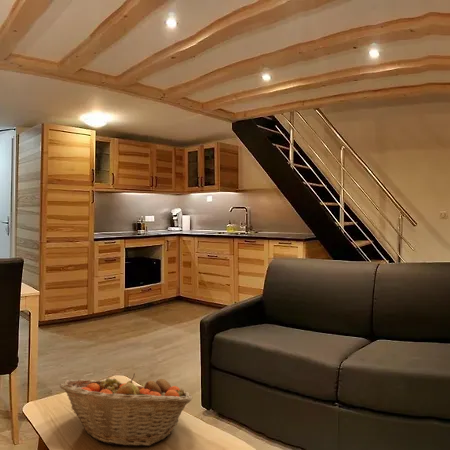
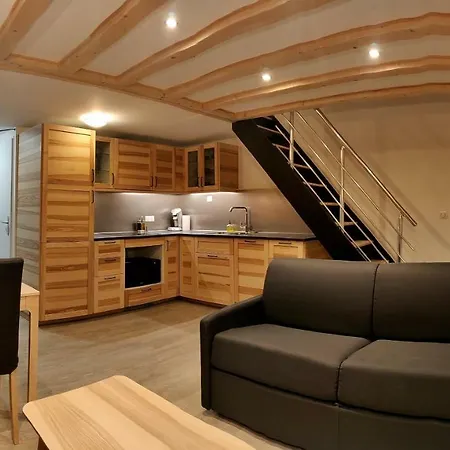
- fruit basket [59,372,193,447]
